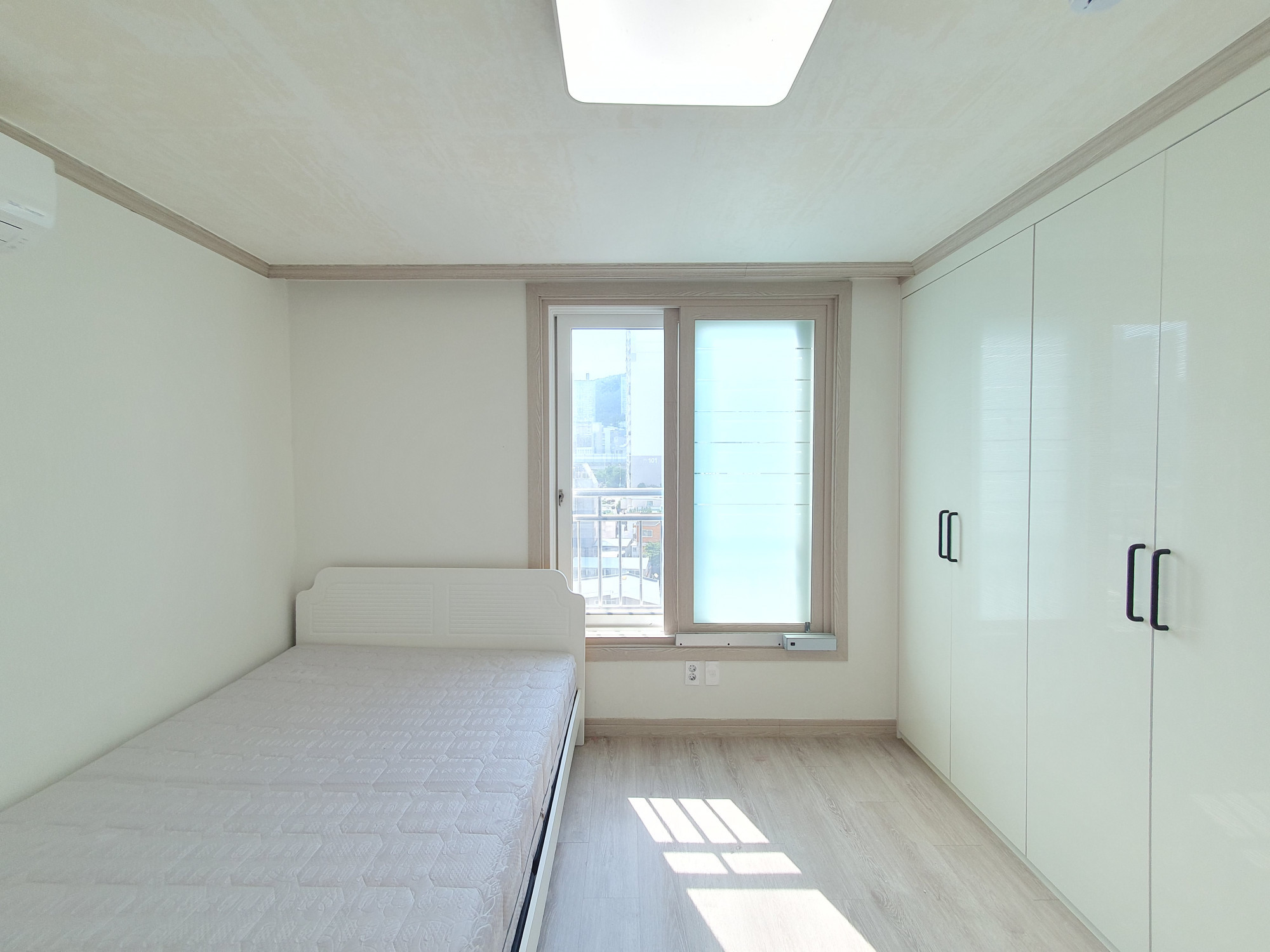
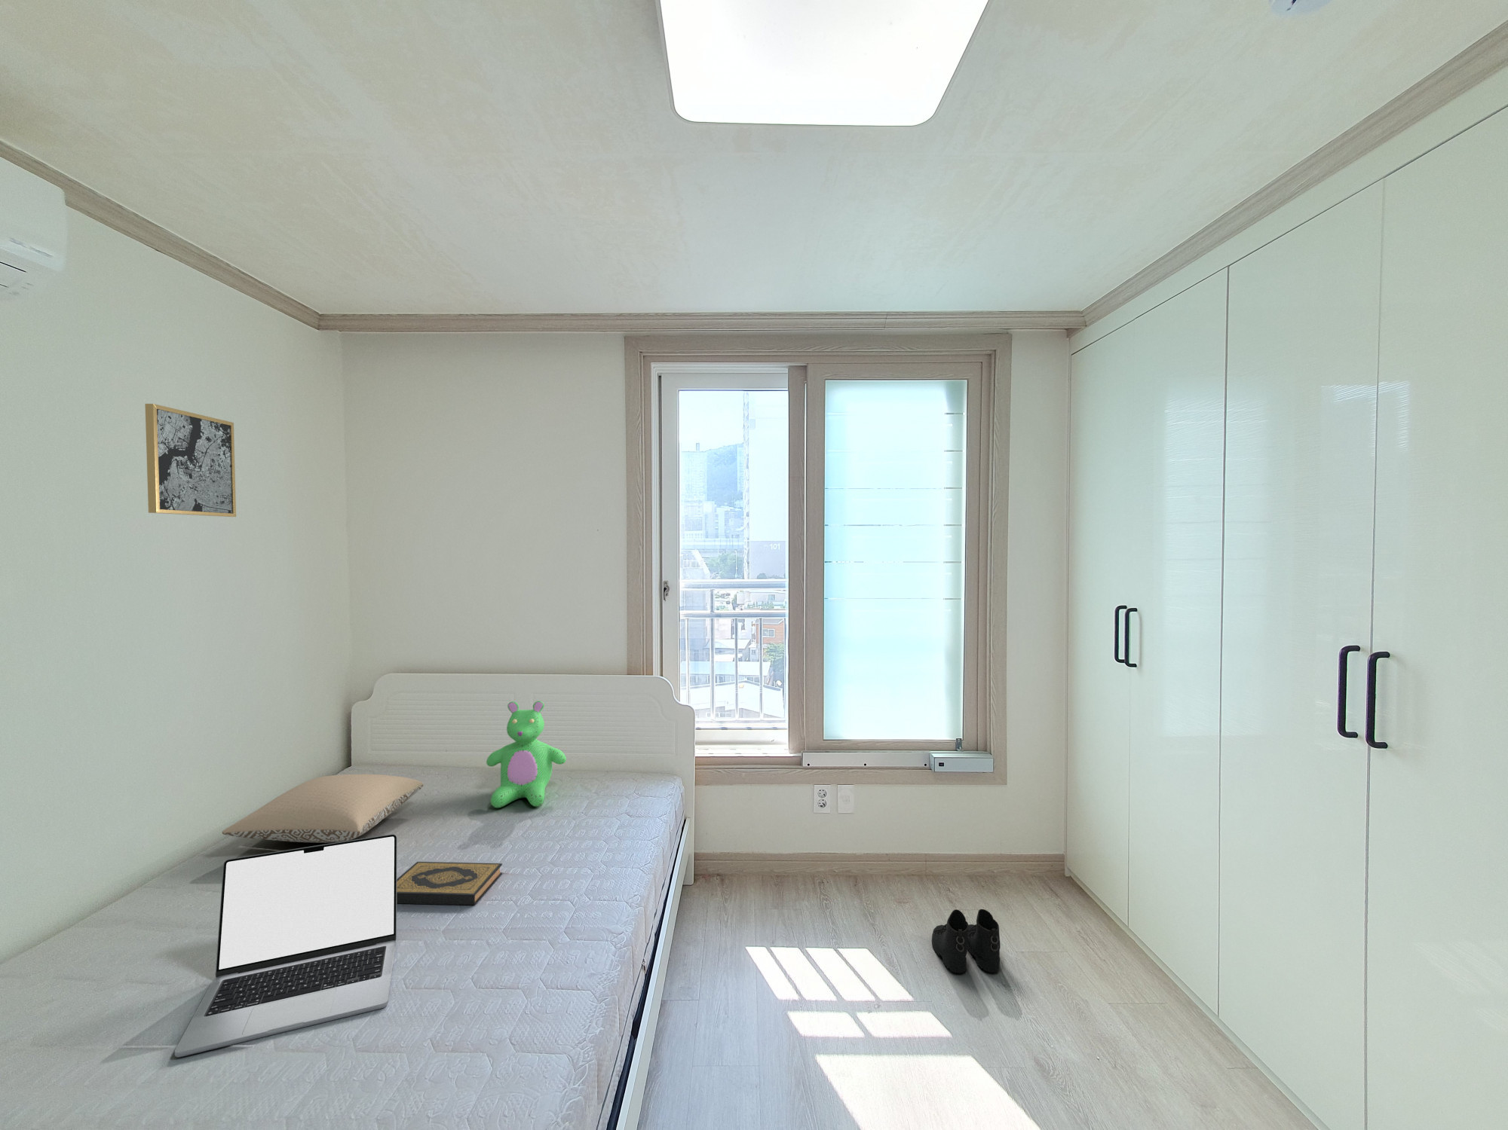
+ pillow [222,774,424,844]
+ wall art [144,404,236,518]
+ boots [931,908,1001,975]
+ laptop [175,833,398,1059]
+ teddy bear [486,700,568,808]
+ hardback book [397,861,503,906]
